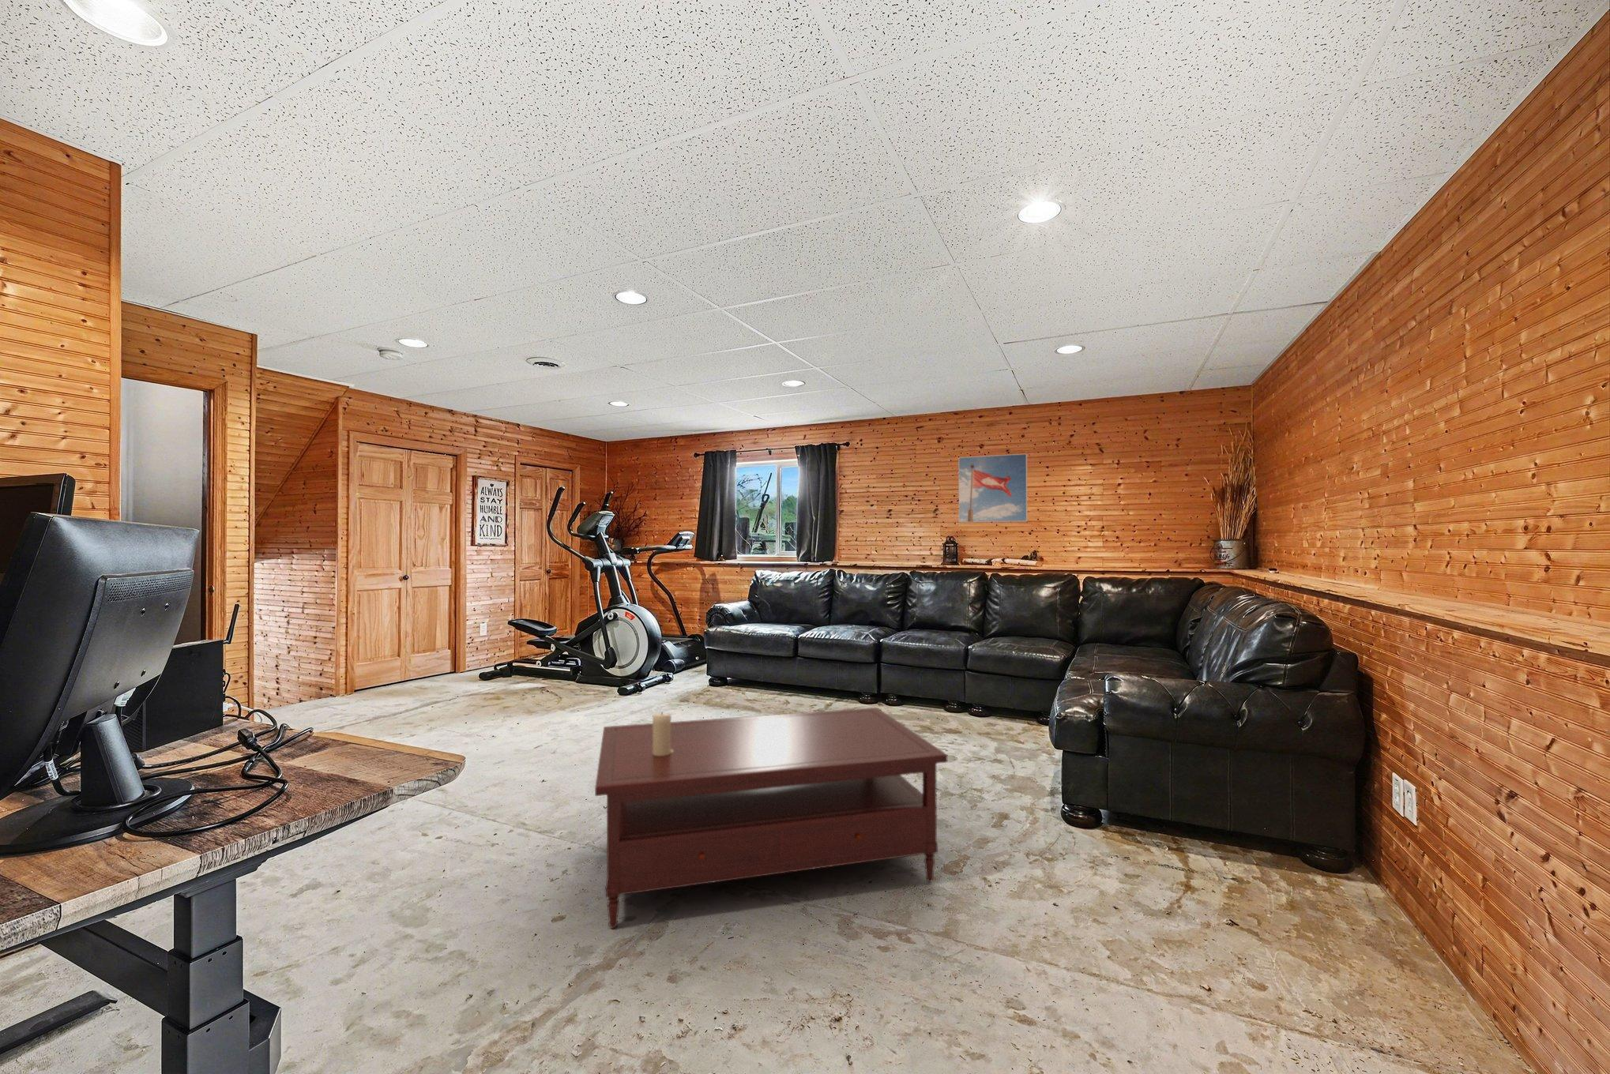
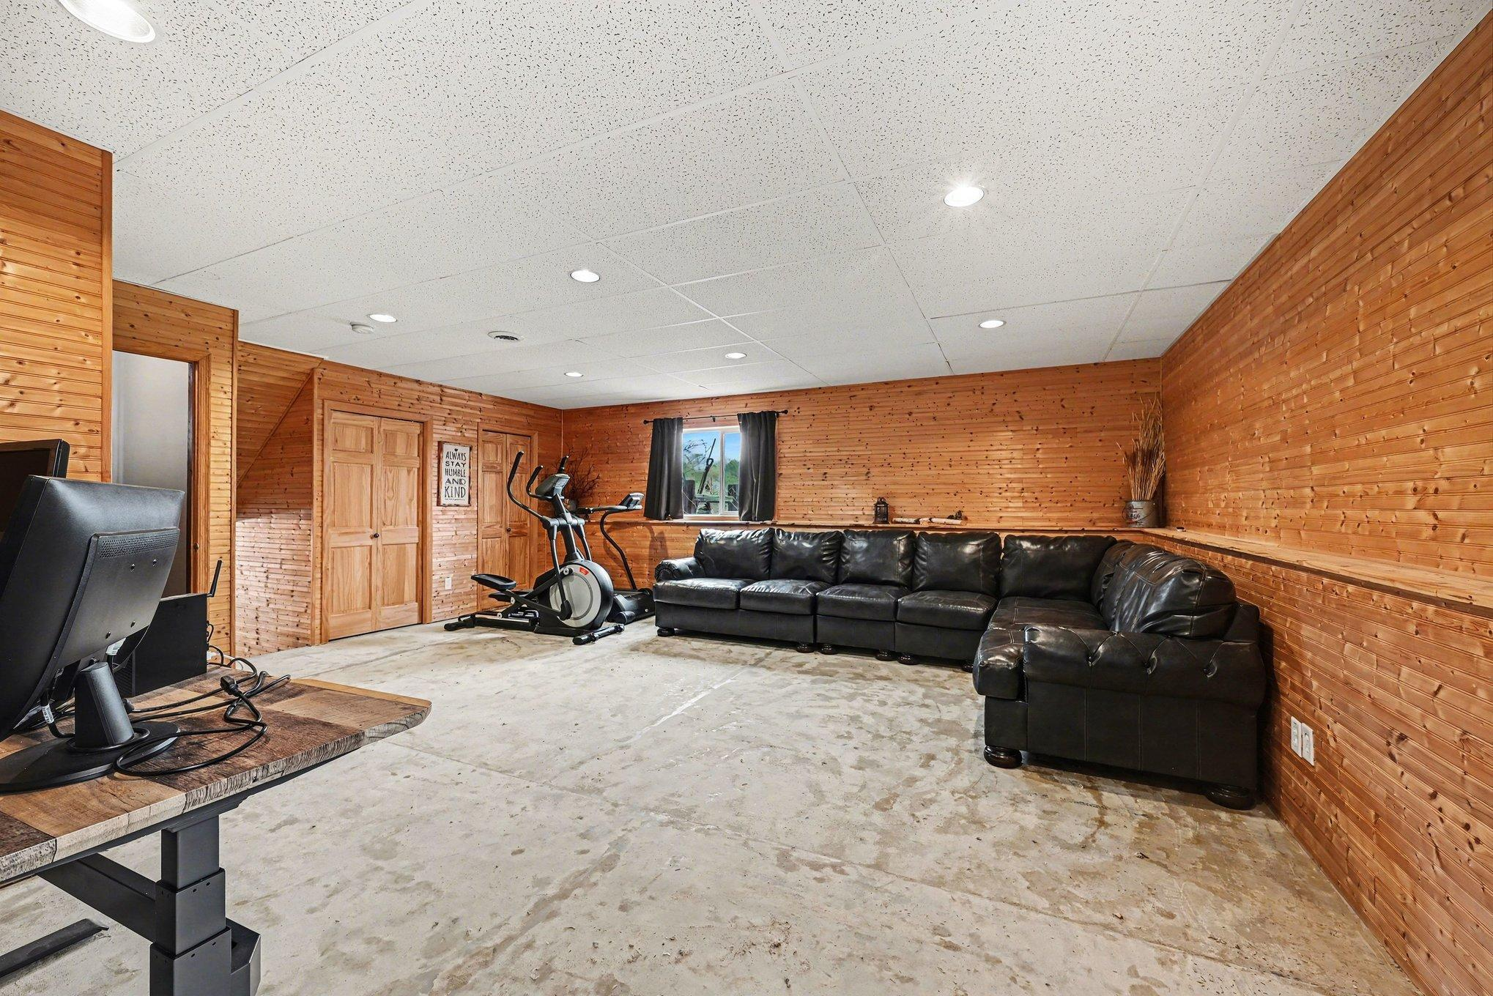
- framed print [958,453,1027,523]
- candle [652,711,674,756]
- coffee table [595,707,948,929]
